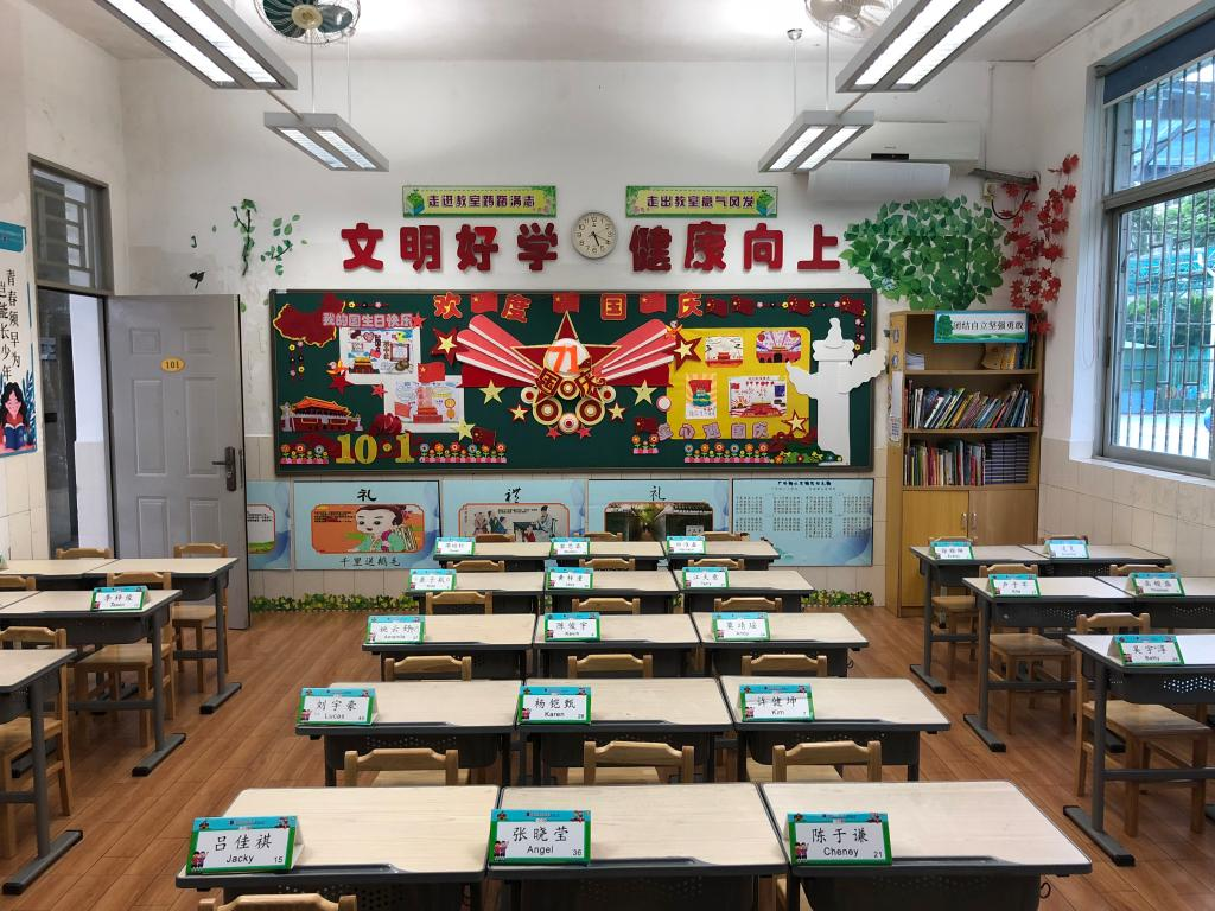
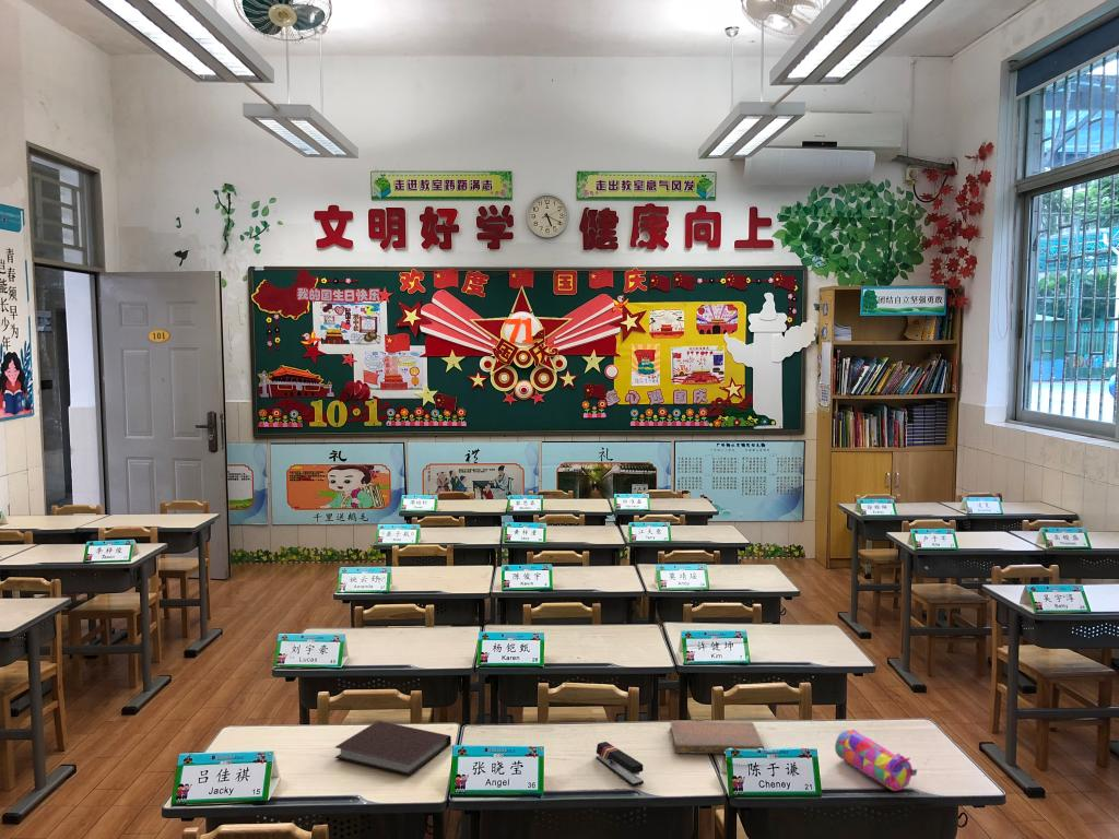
+ notebook [669,720,765,755]
+ notebook [334,720,452,777]
+ stapler [594,741,645,788]
+ pencil case [834,729,918,792]
